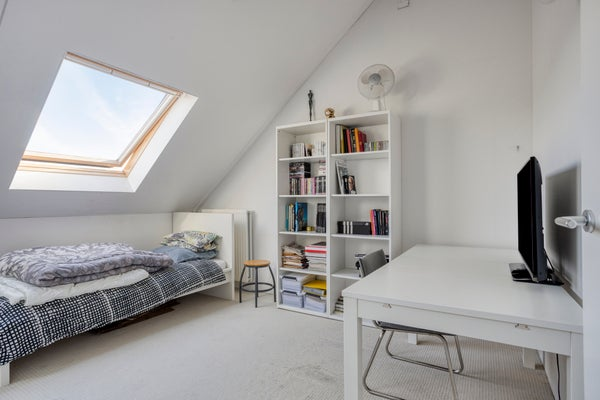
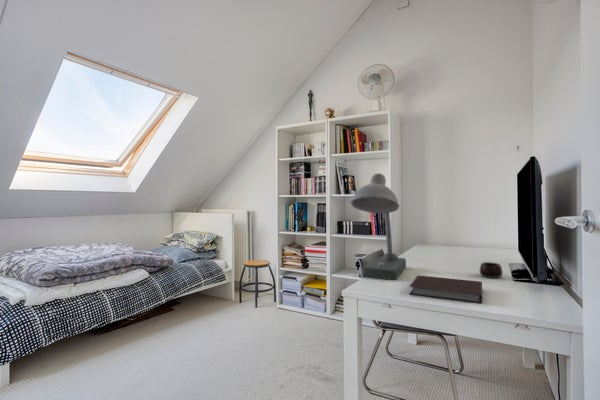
+ desk lamp [350,172,407,281]
+ mug [479,261,504,279]
+ notebook [408,274,483,304]
